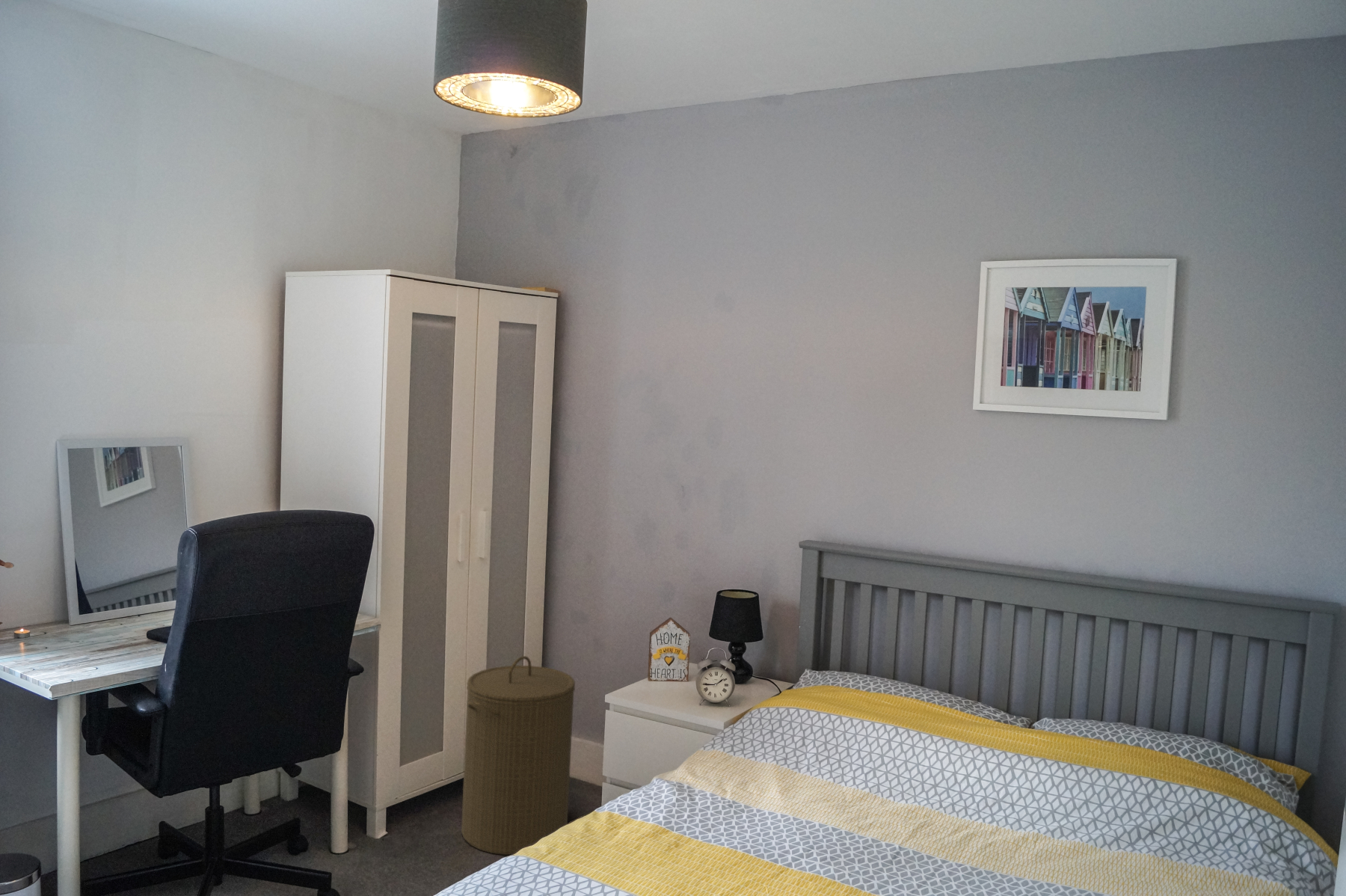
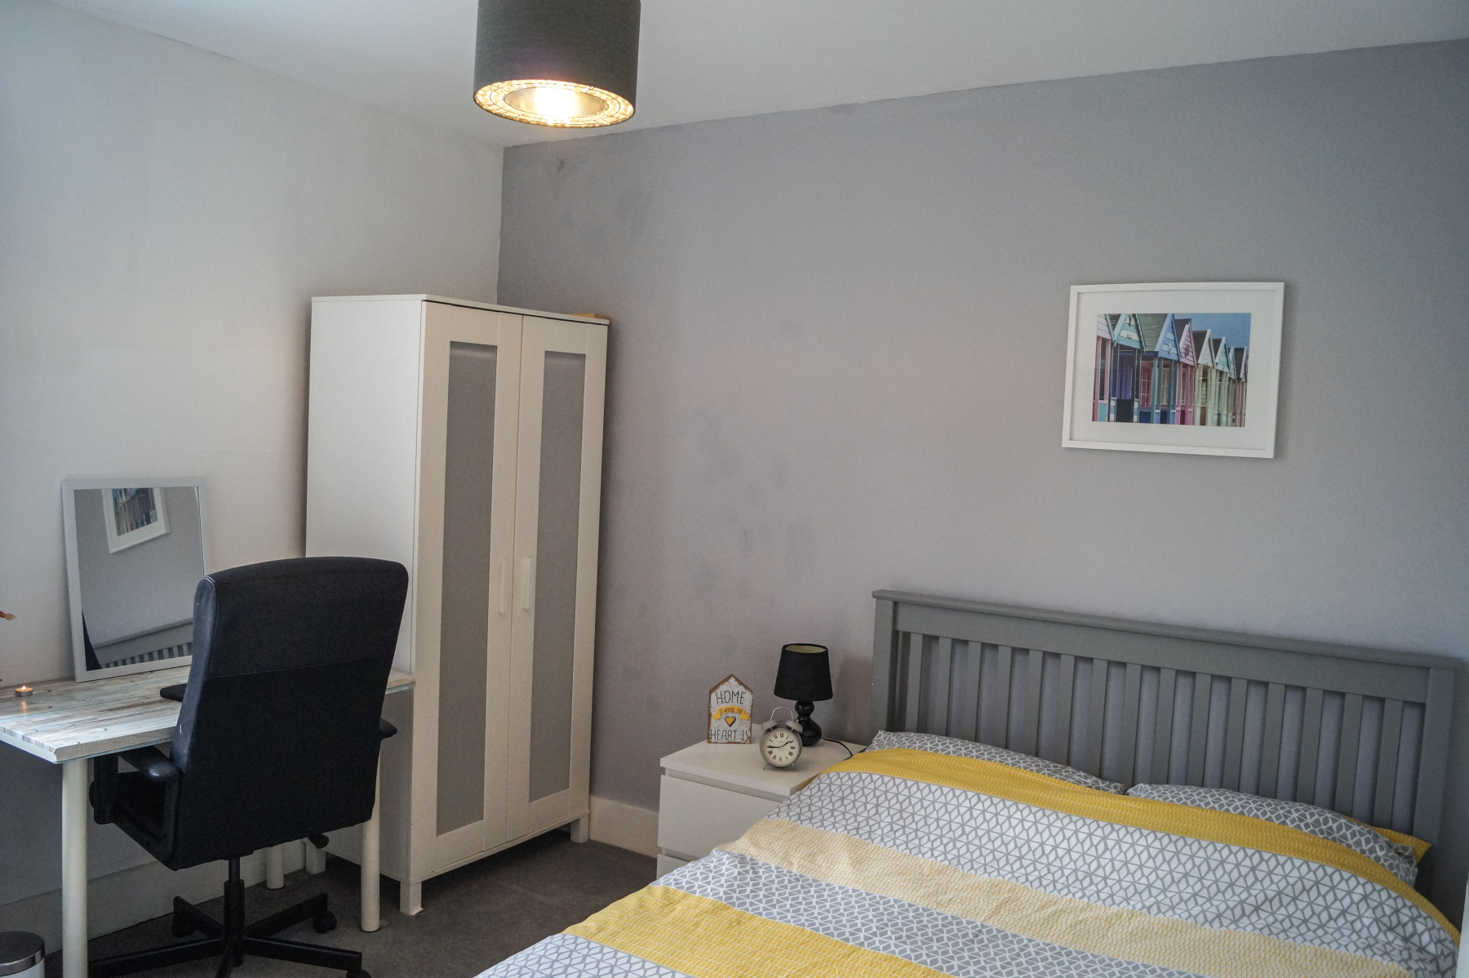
- laundry hamper [461,655,576,856]
